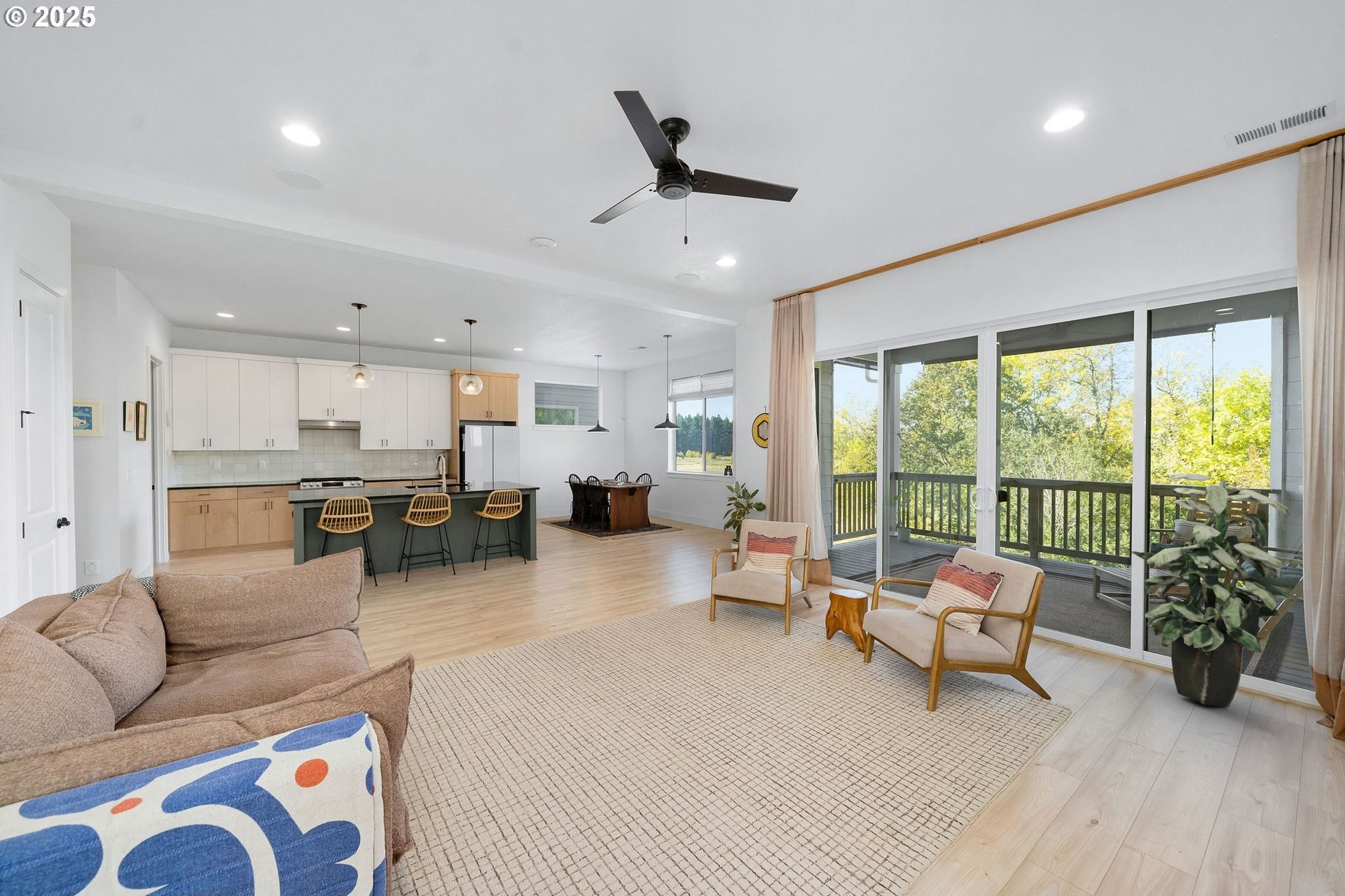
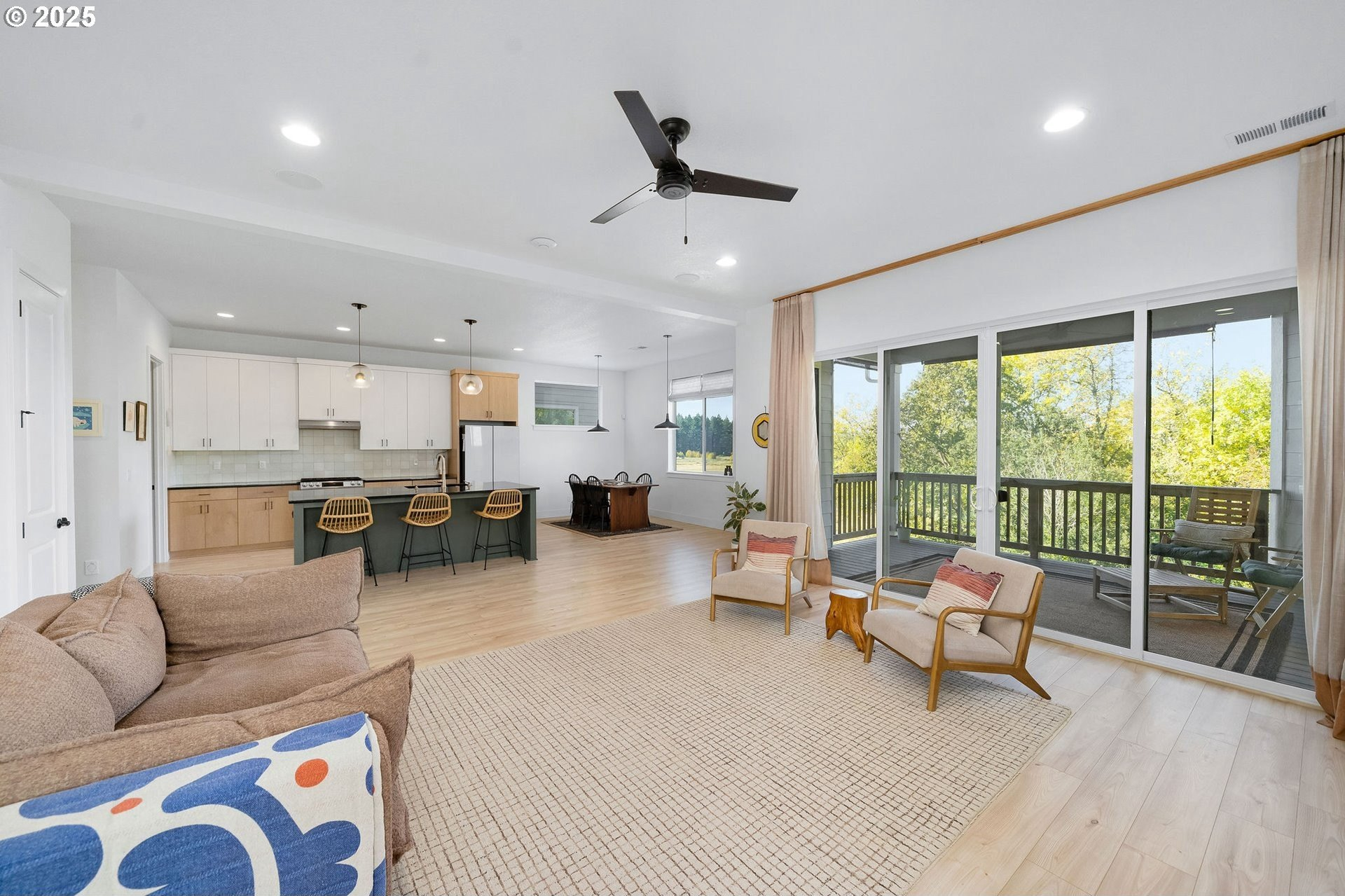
- indoor plant [1130,473,1294,708]
